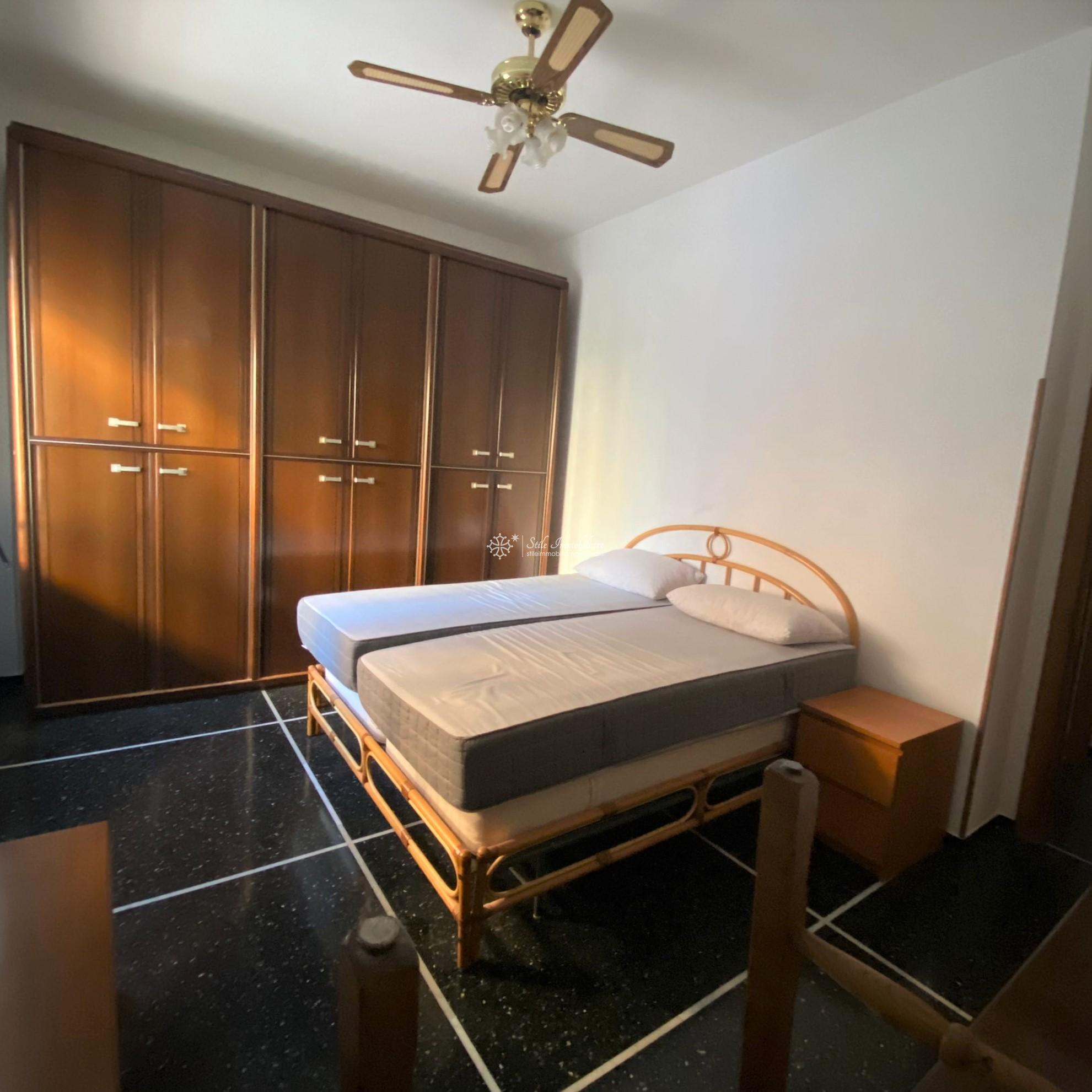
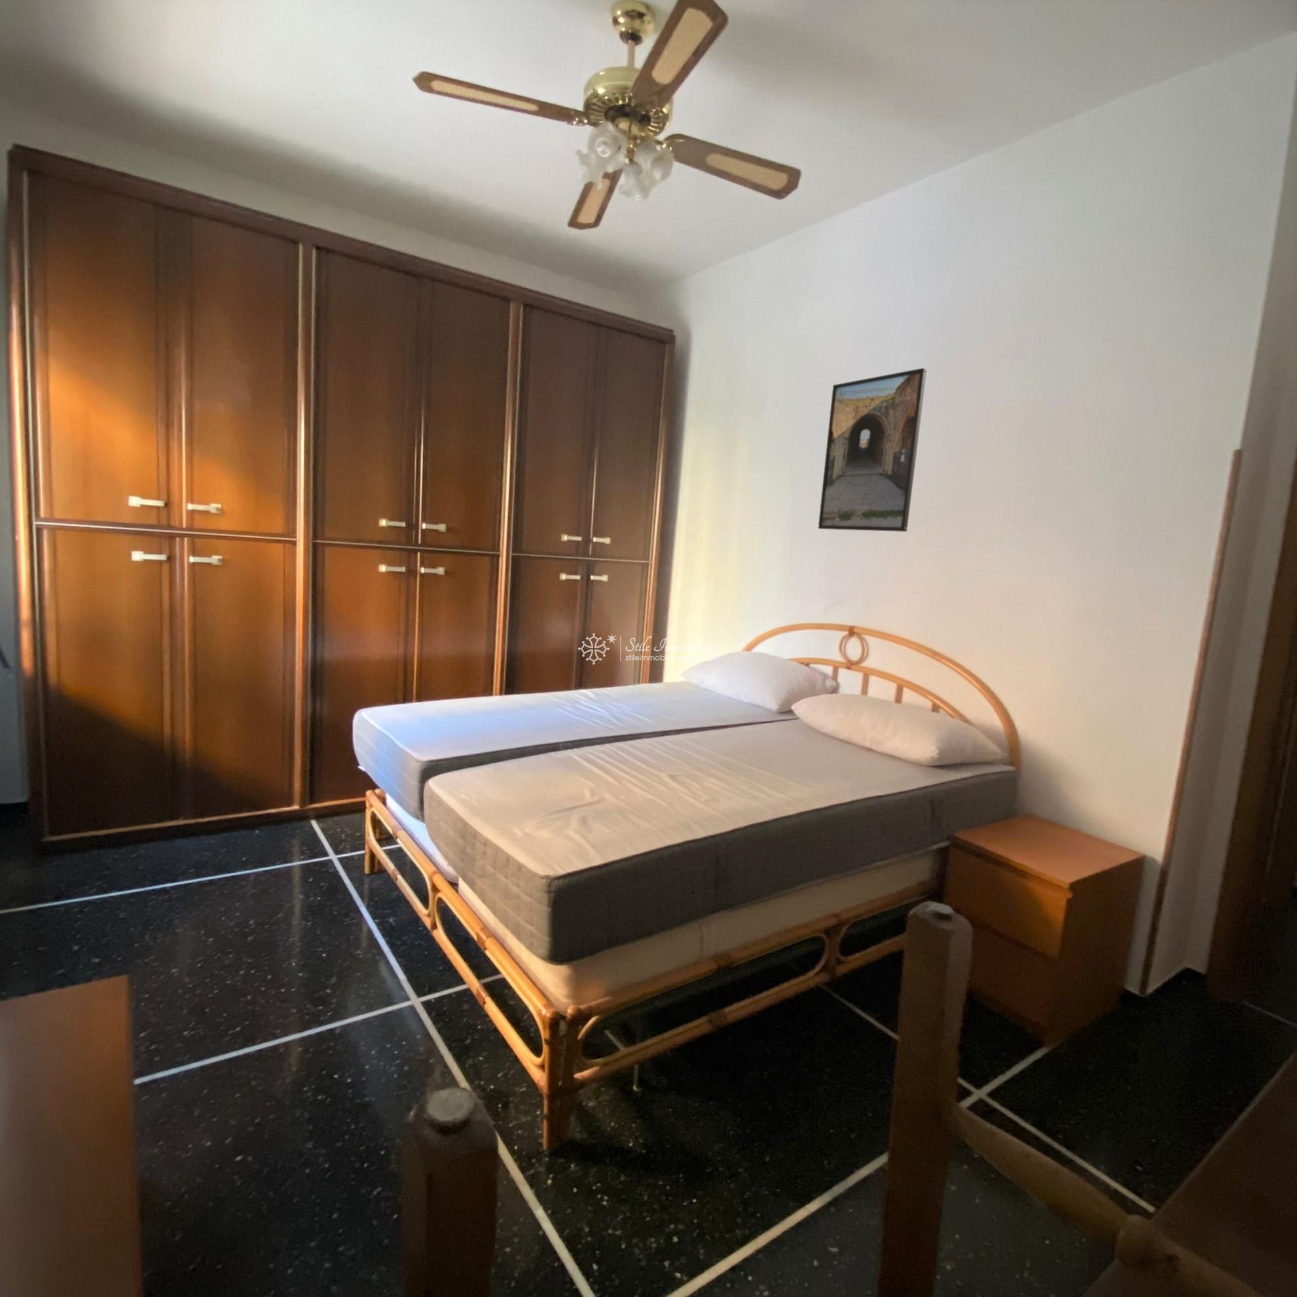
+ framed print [817,367,928,532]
